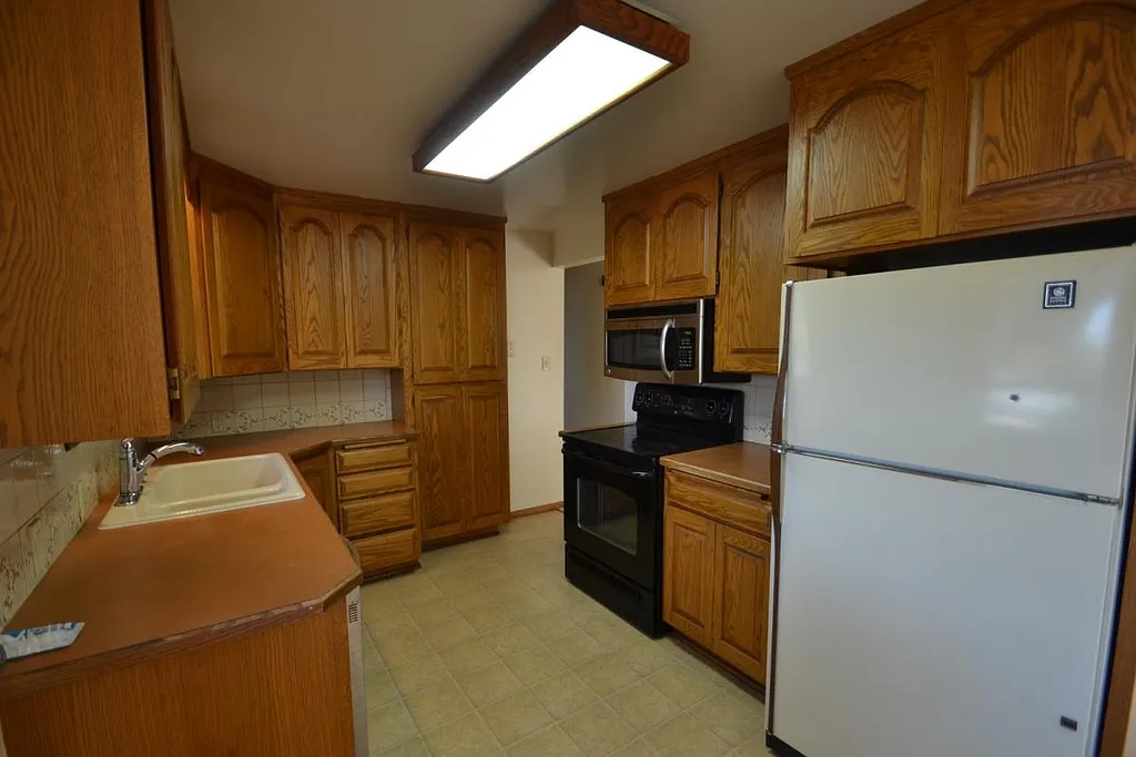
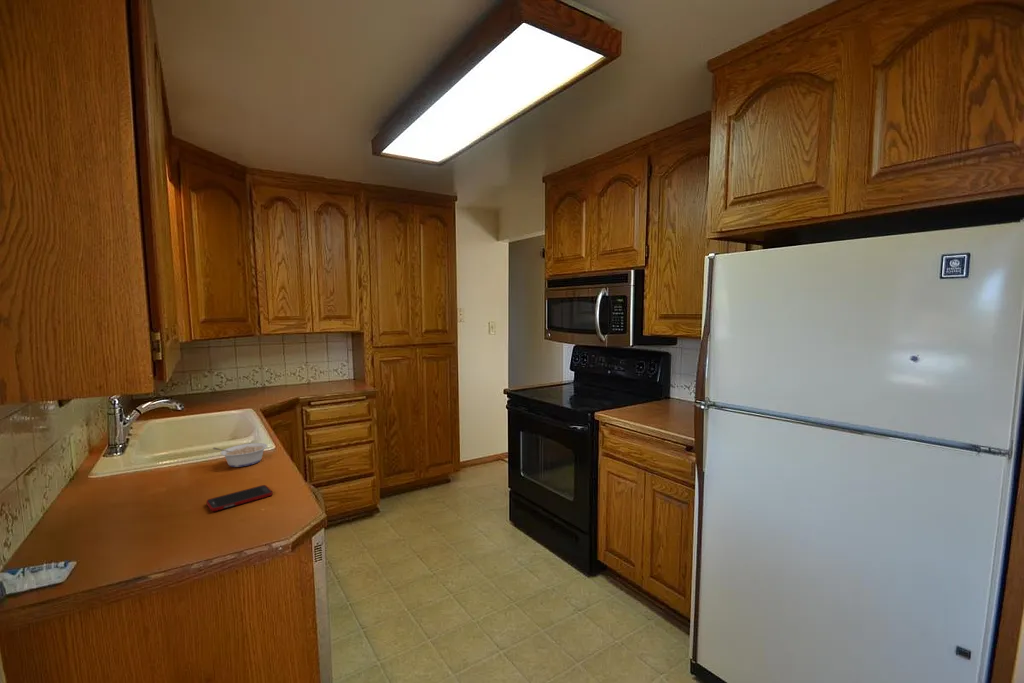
+ legume [212,442,268,468]
+ cell phone [205,484,274,512]
